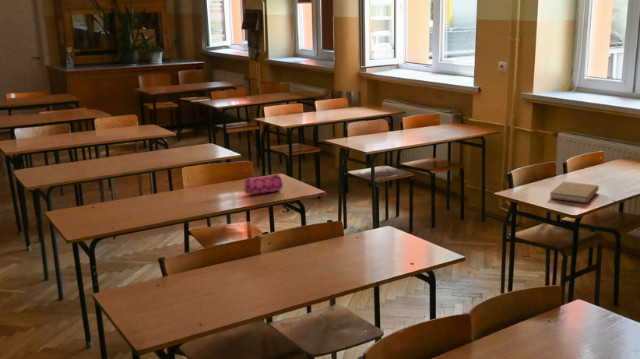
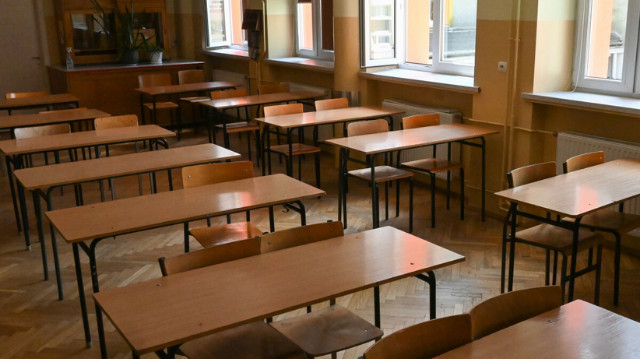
- book [549,180,600,204]
- pencil case [243,172,284,195]
